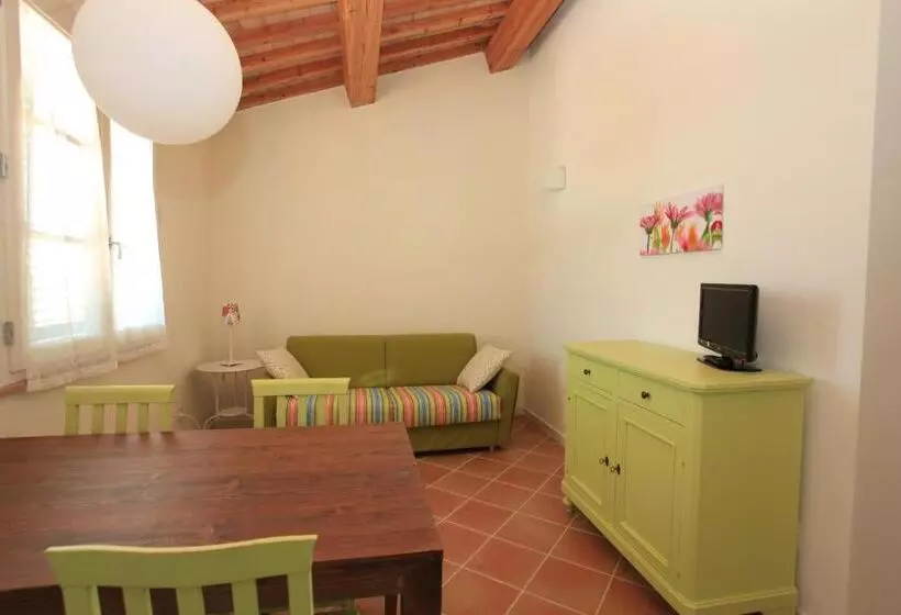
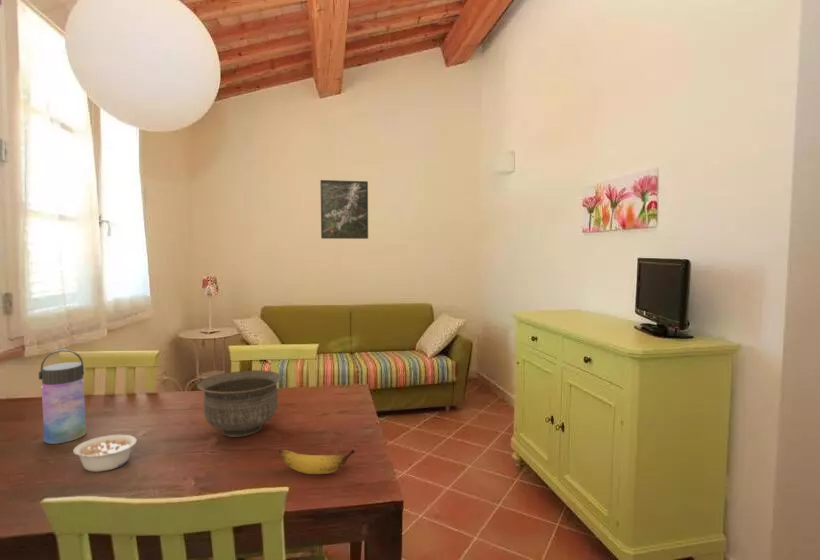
+ legume [72,434,138,473]
+ water bottle [38,348,87,445]
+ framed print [319,179,369,240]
+ bowl [196,369,283,438]
+ banana [278,448,356,475]
